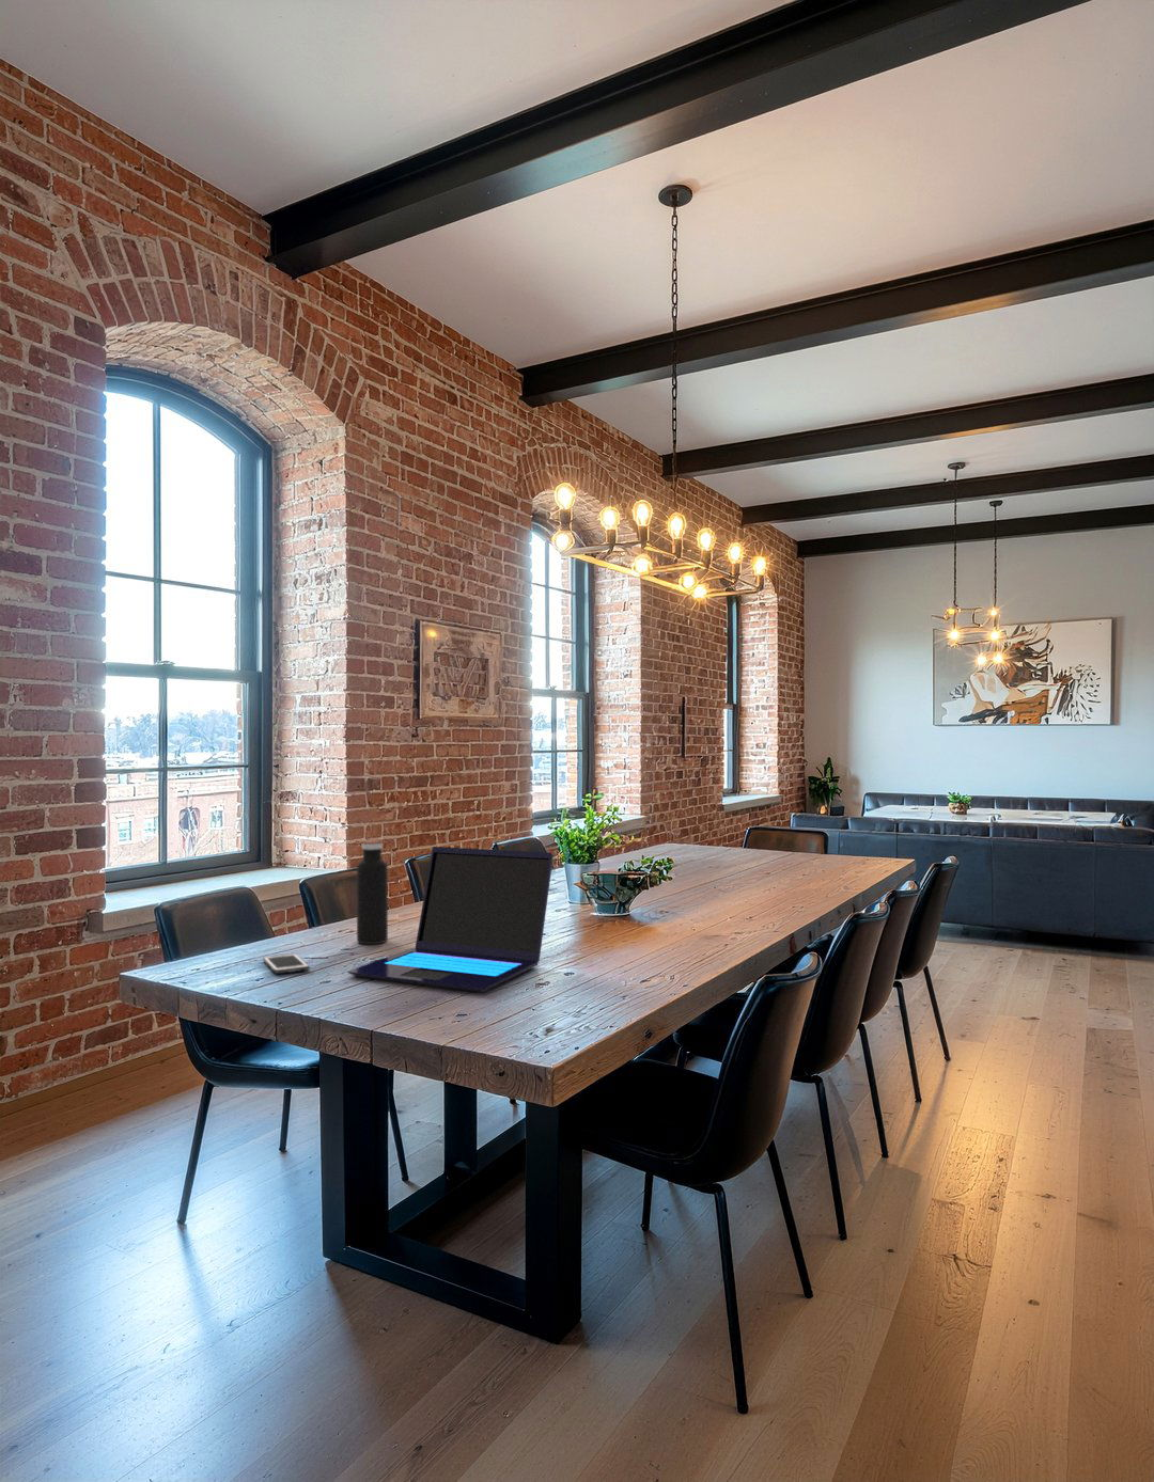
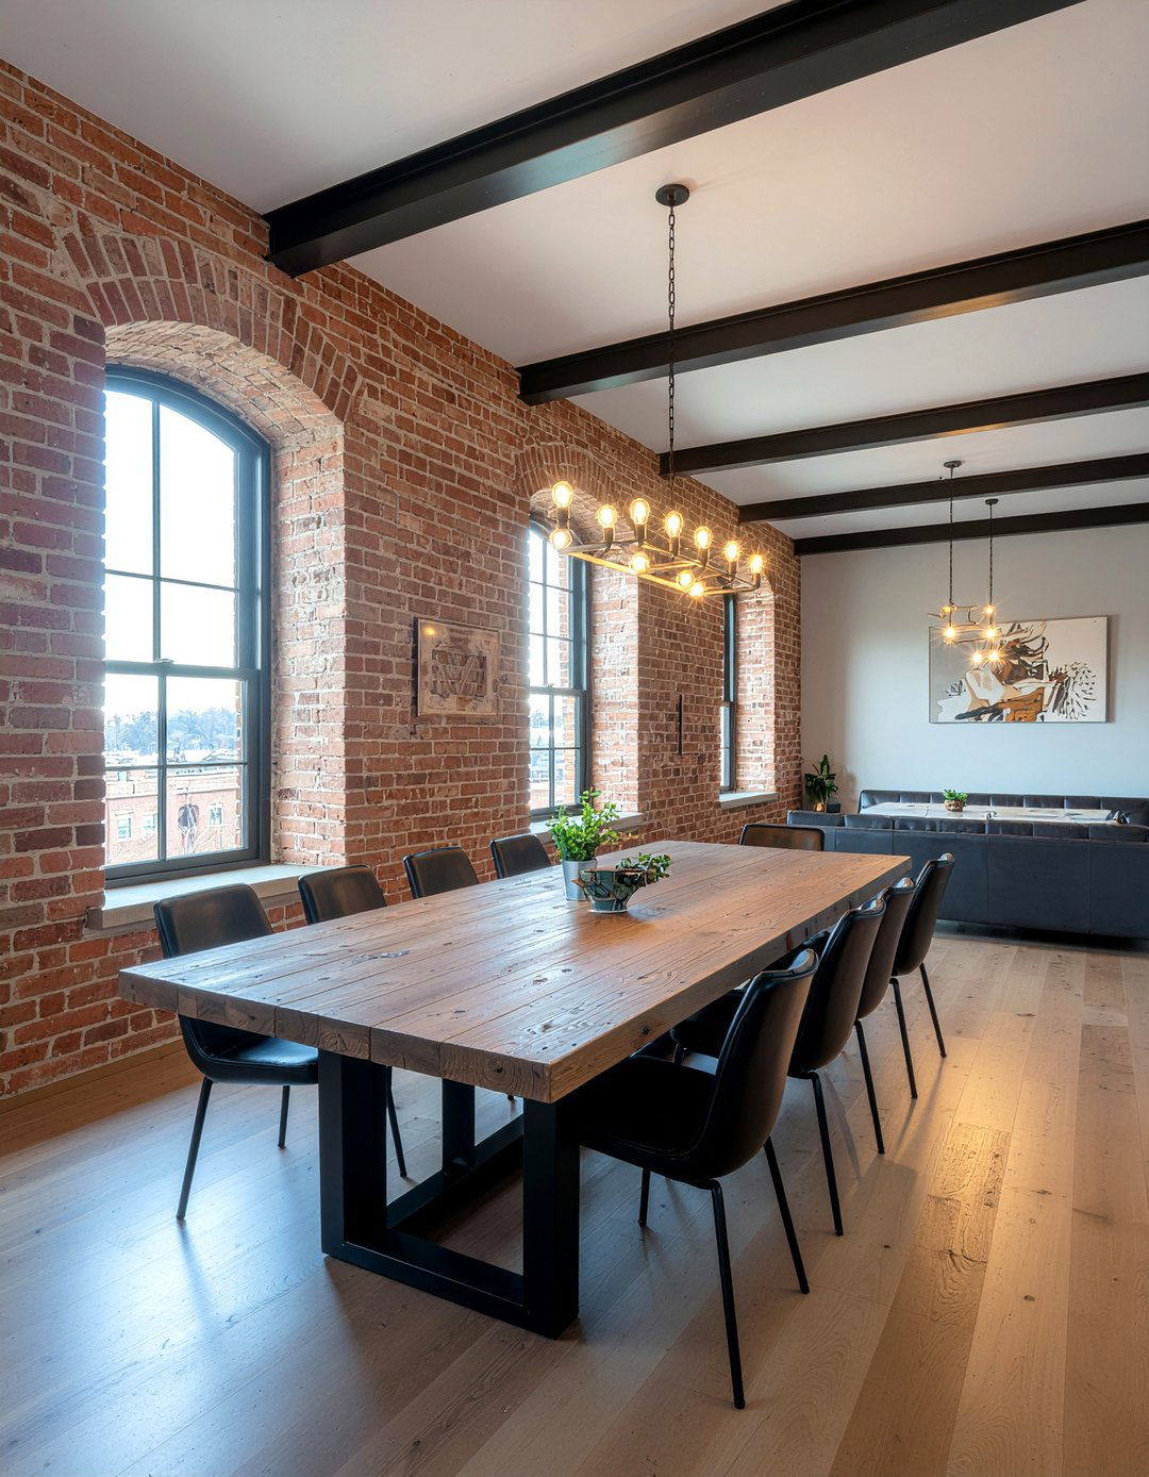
- water bottle [356,840,389,945]
- cell phone [262,953,310,974]
- laptop [347,846,555,992]
